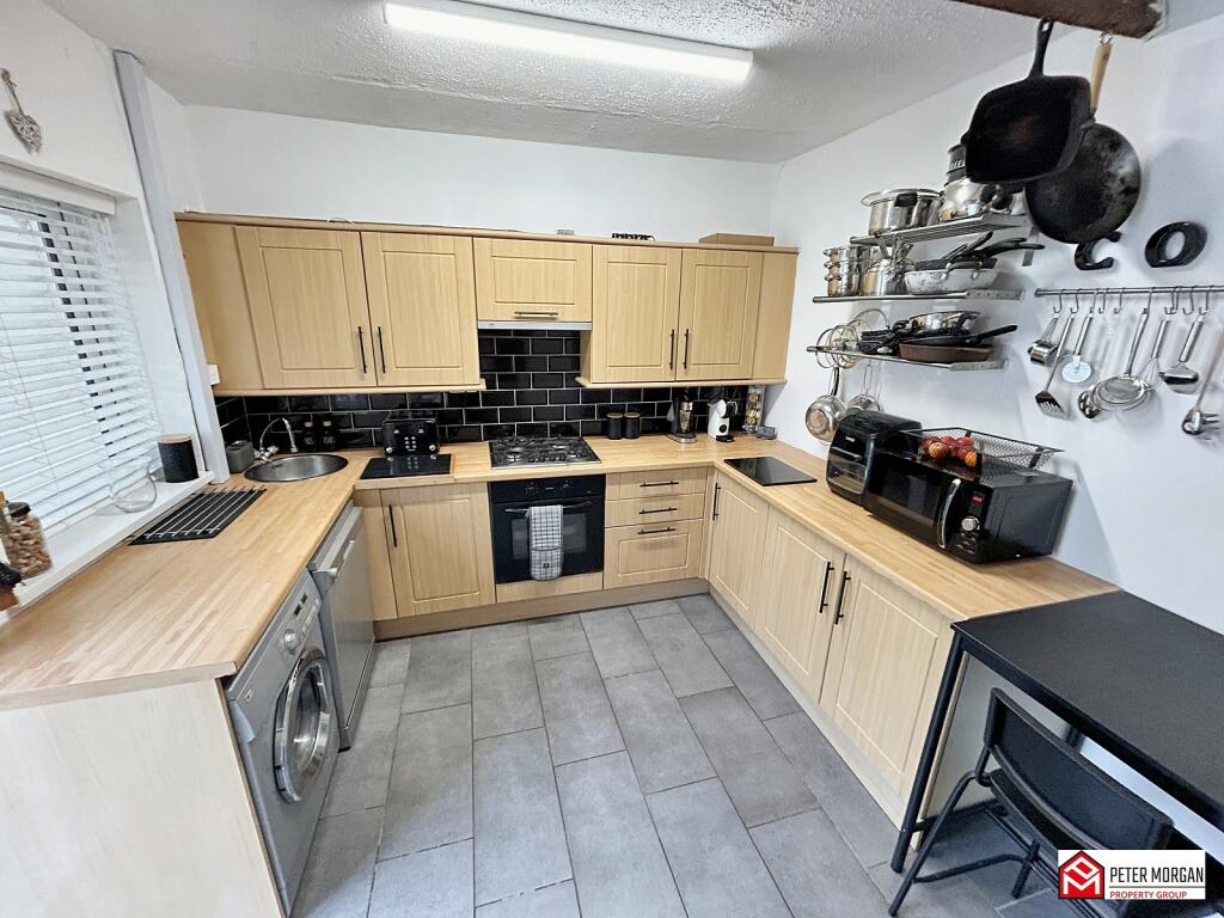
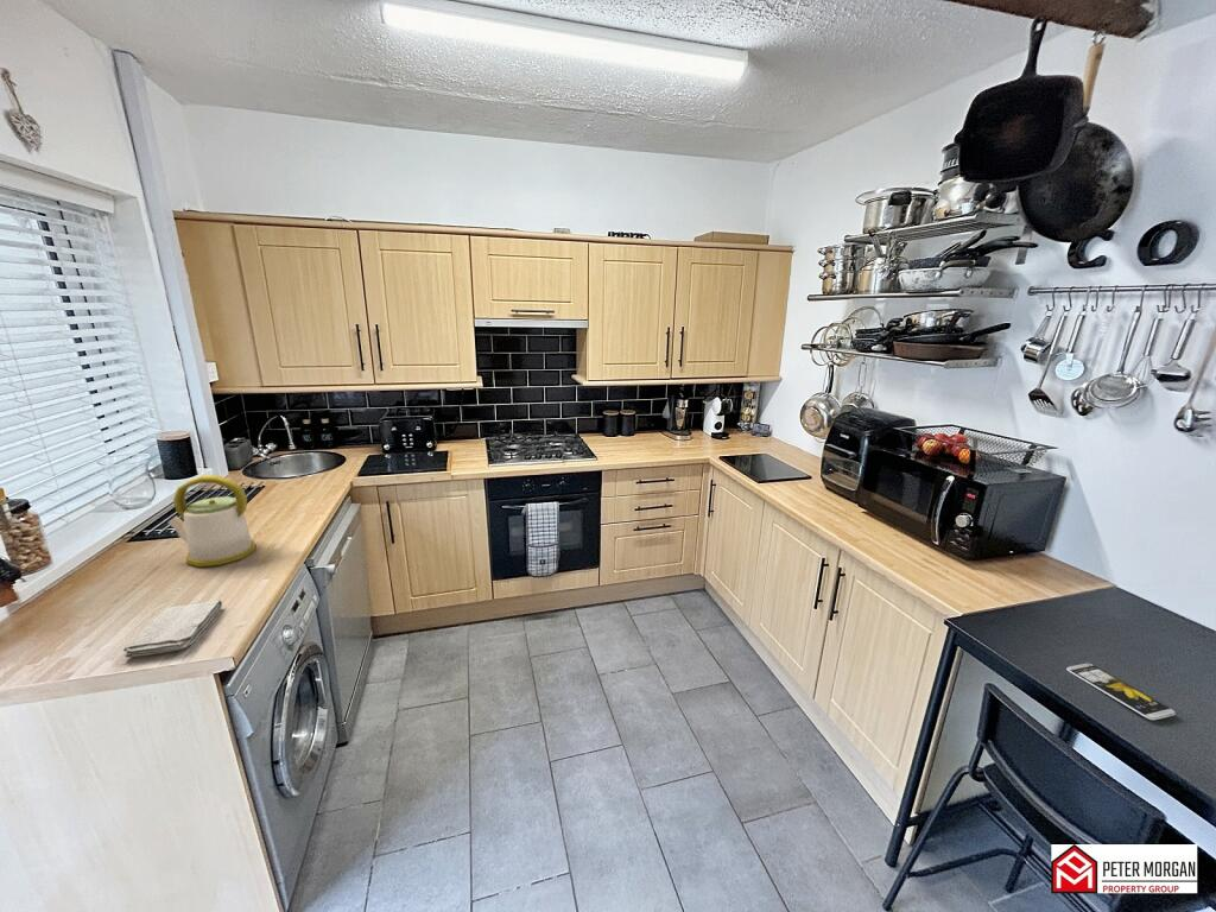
+ smartphone [1065,663,1177,721]
+ washcloth [122,600,223,659]
+ kettle [166,474,256,568]
